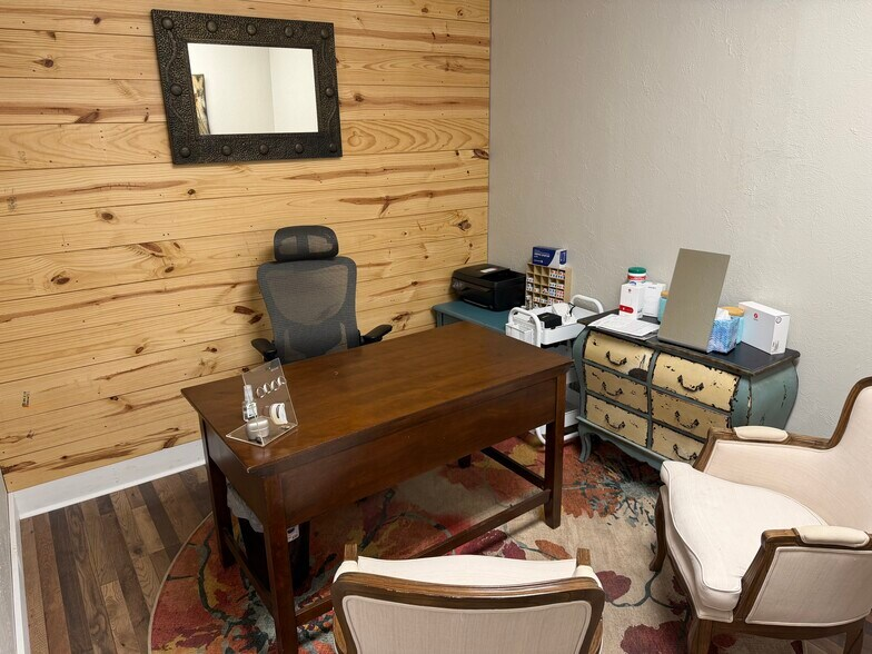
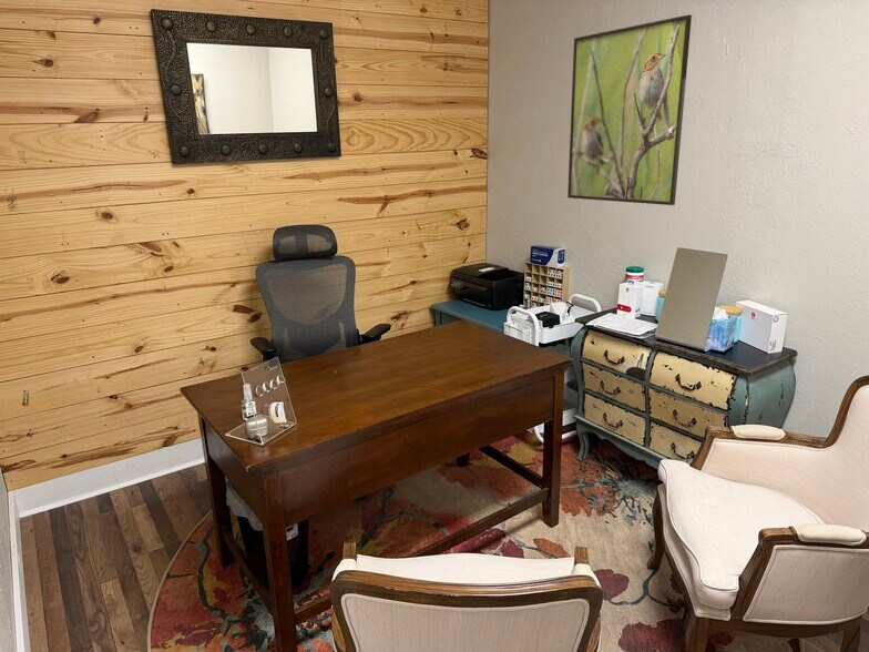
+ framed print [566,13,693,206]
